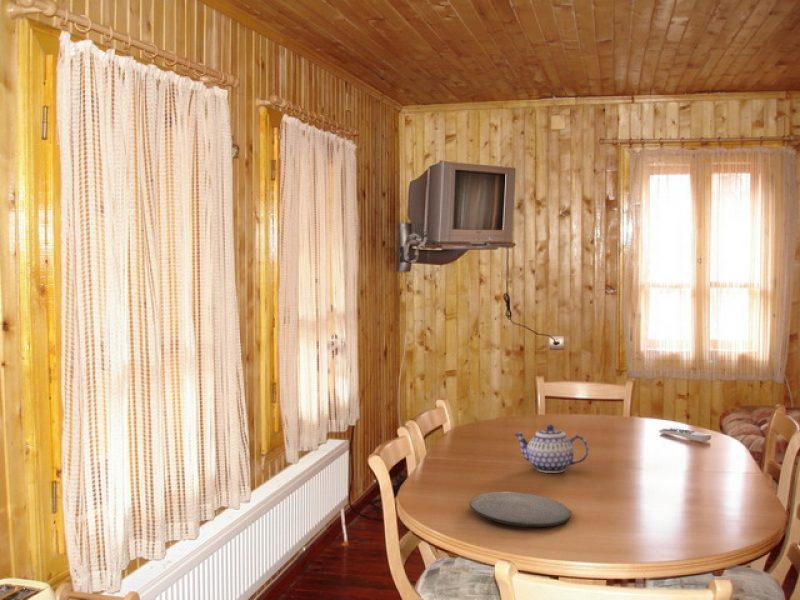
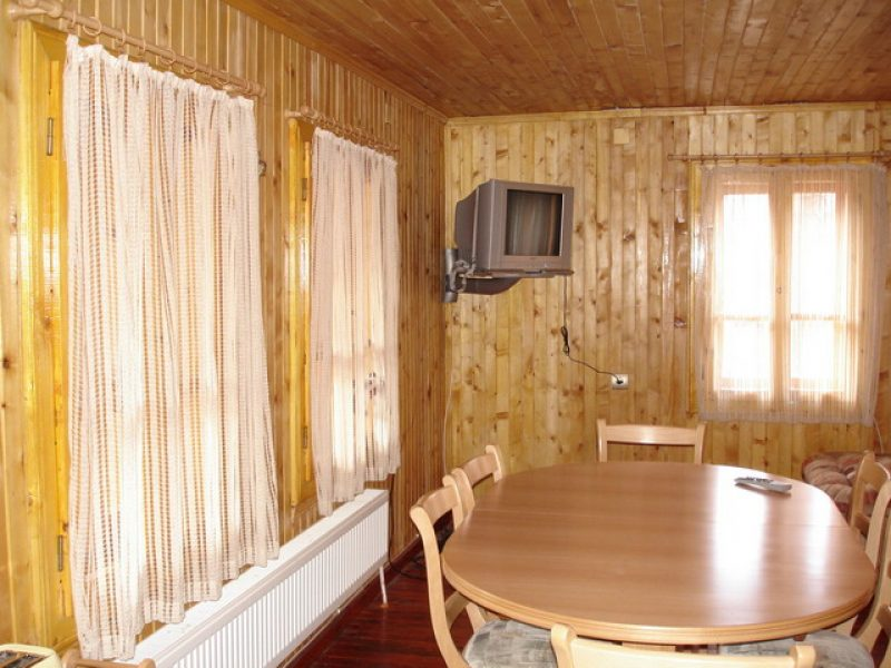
- plate [469,491,572,528]
- teapot [513,424,589,474]
